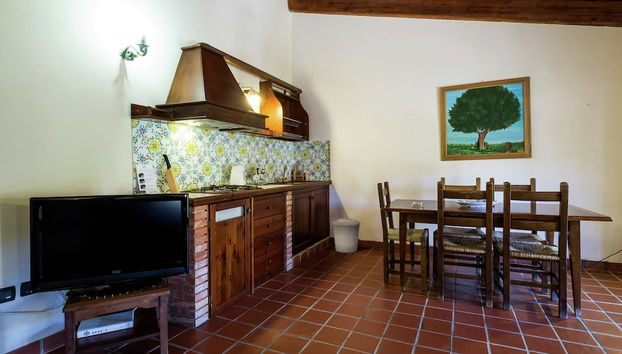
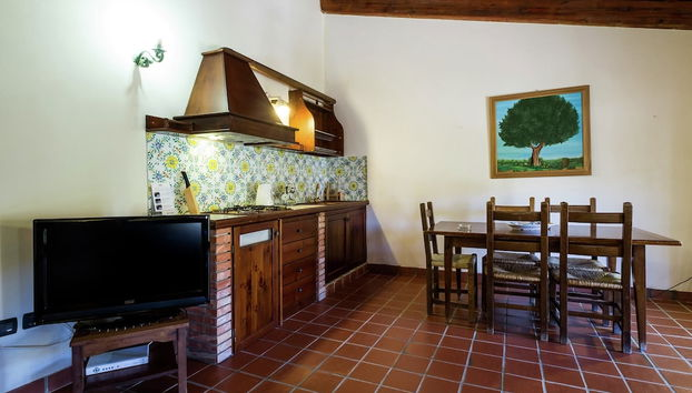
- trash can [331,217,361,253]
